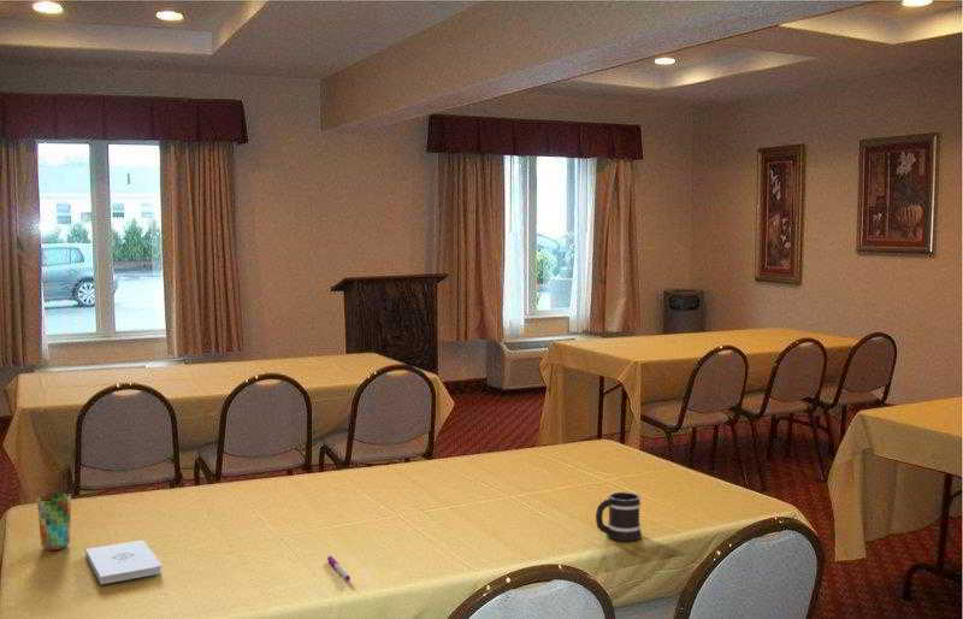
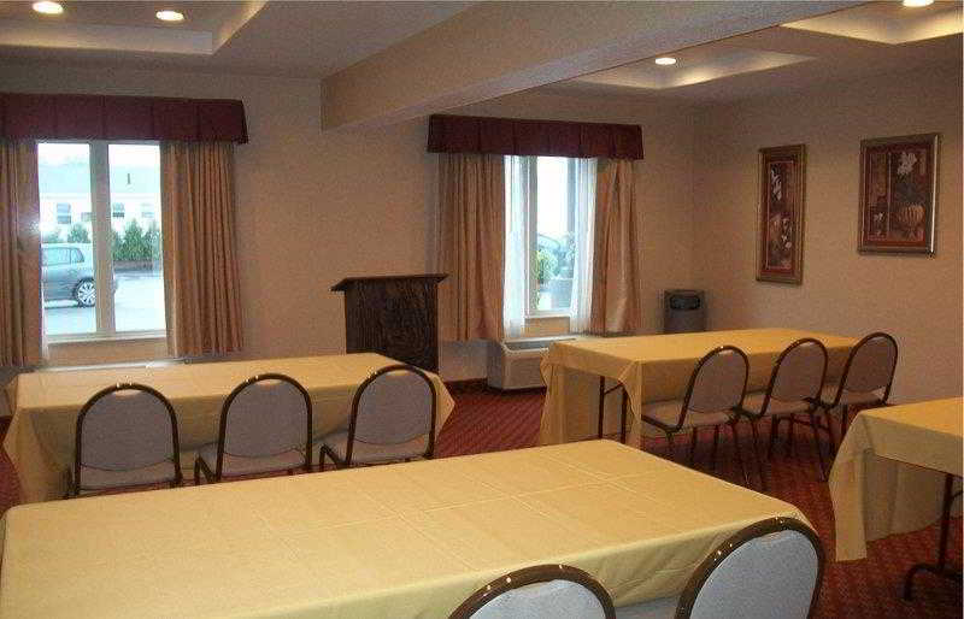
- pen [326,555,351,582]
- mug [595,491,643,542]
- notepad [84,540,163,585]
- cup [36,493,72,552]
